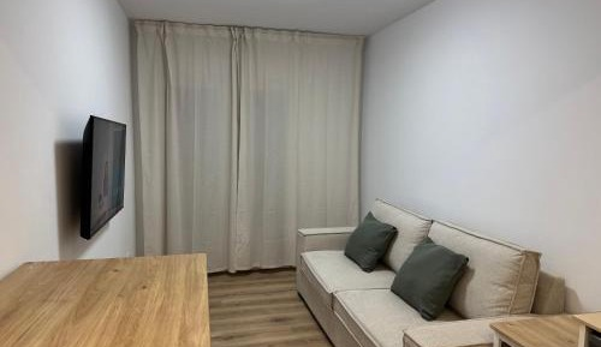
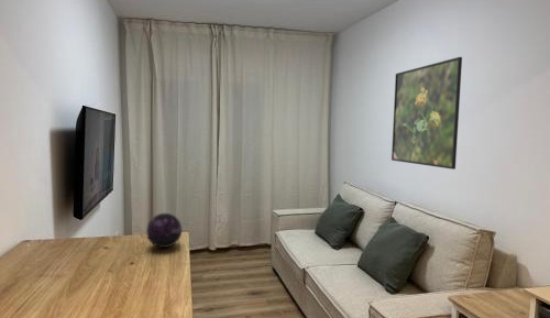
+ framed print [391,56,463,171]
+ decorative orb [145,212,183,249]
